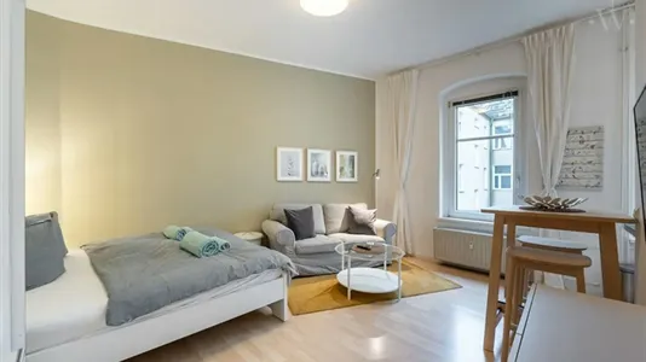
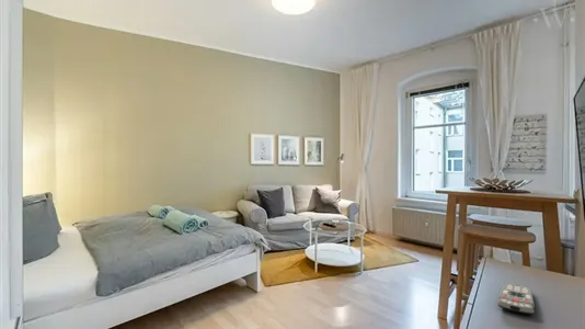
+ remote control [496,283,536,316]
